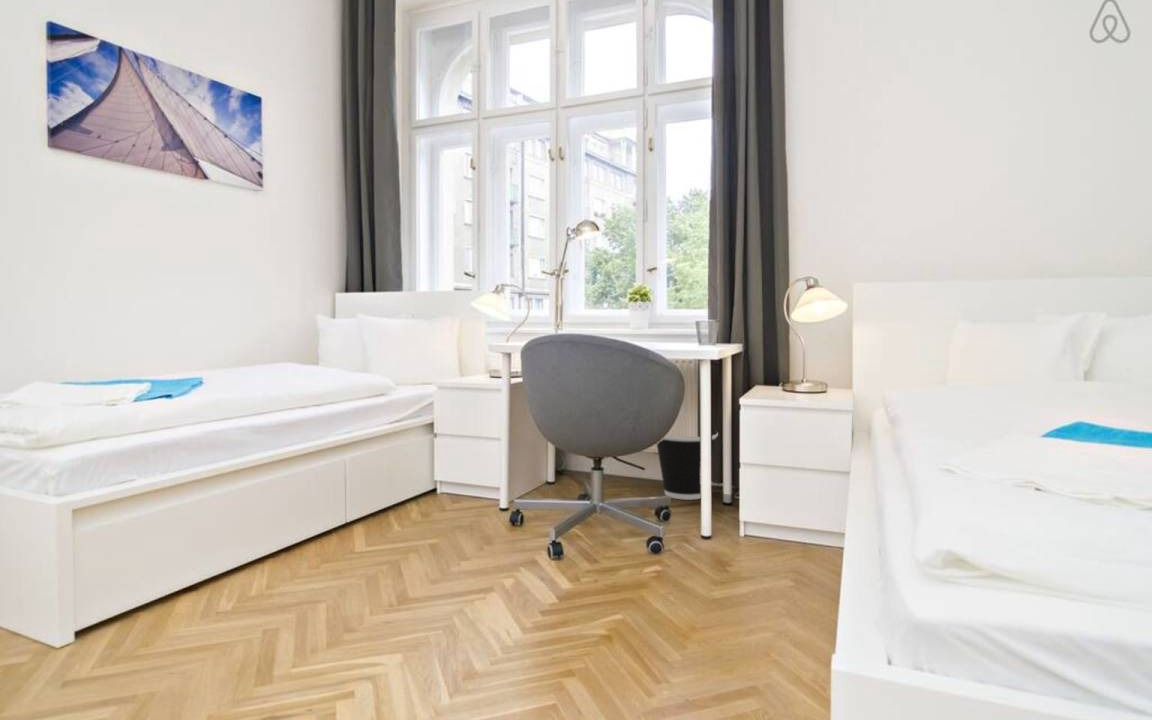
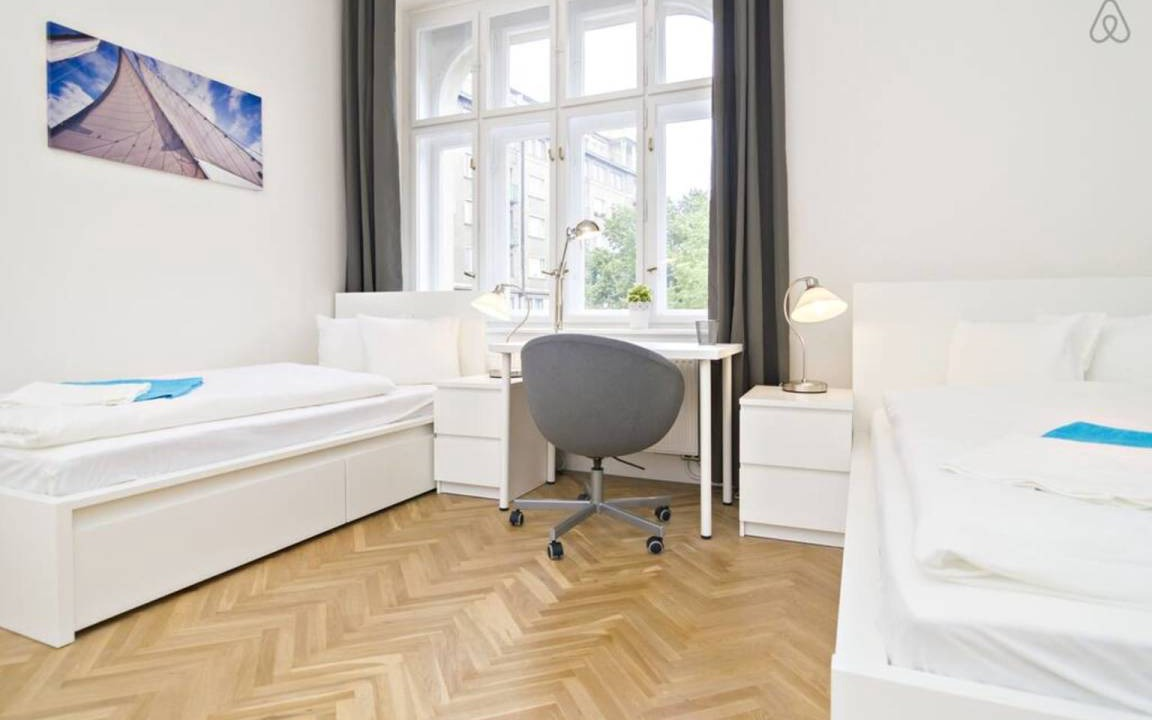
- wastebasket [656,432,719,501]
